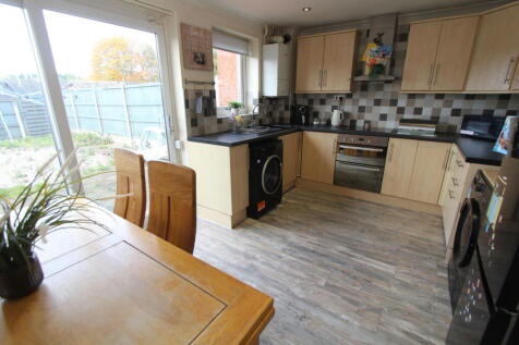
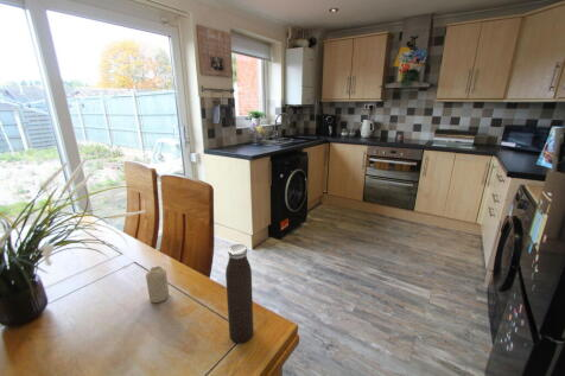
+ candle [145,265,170,304]
+ water bottle [224,243,254,344]
